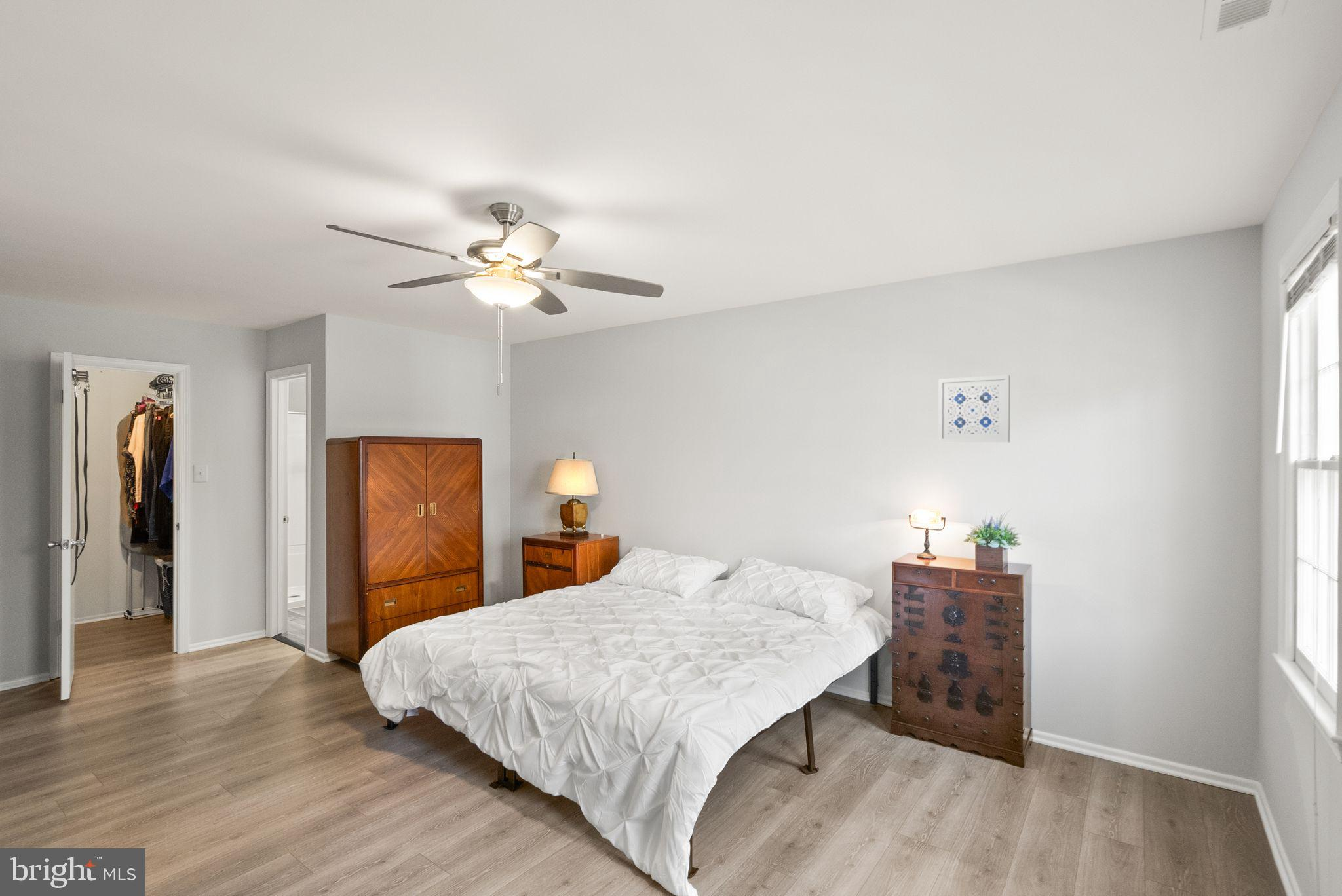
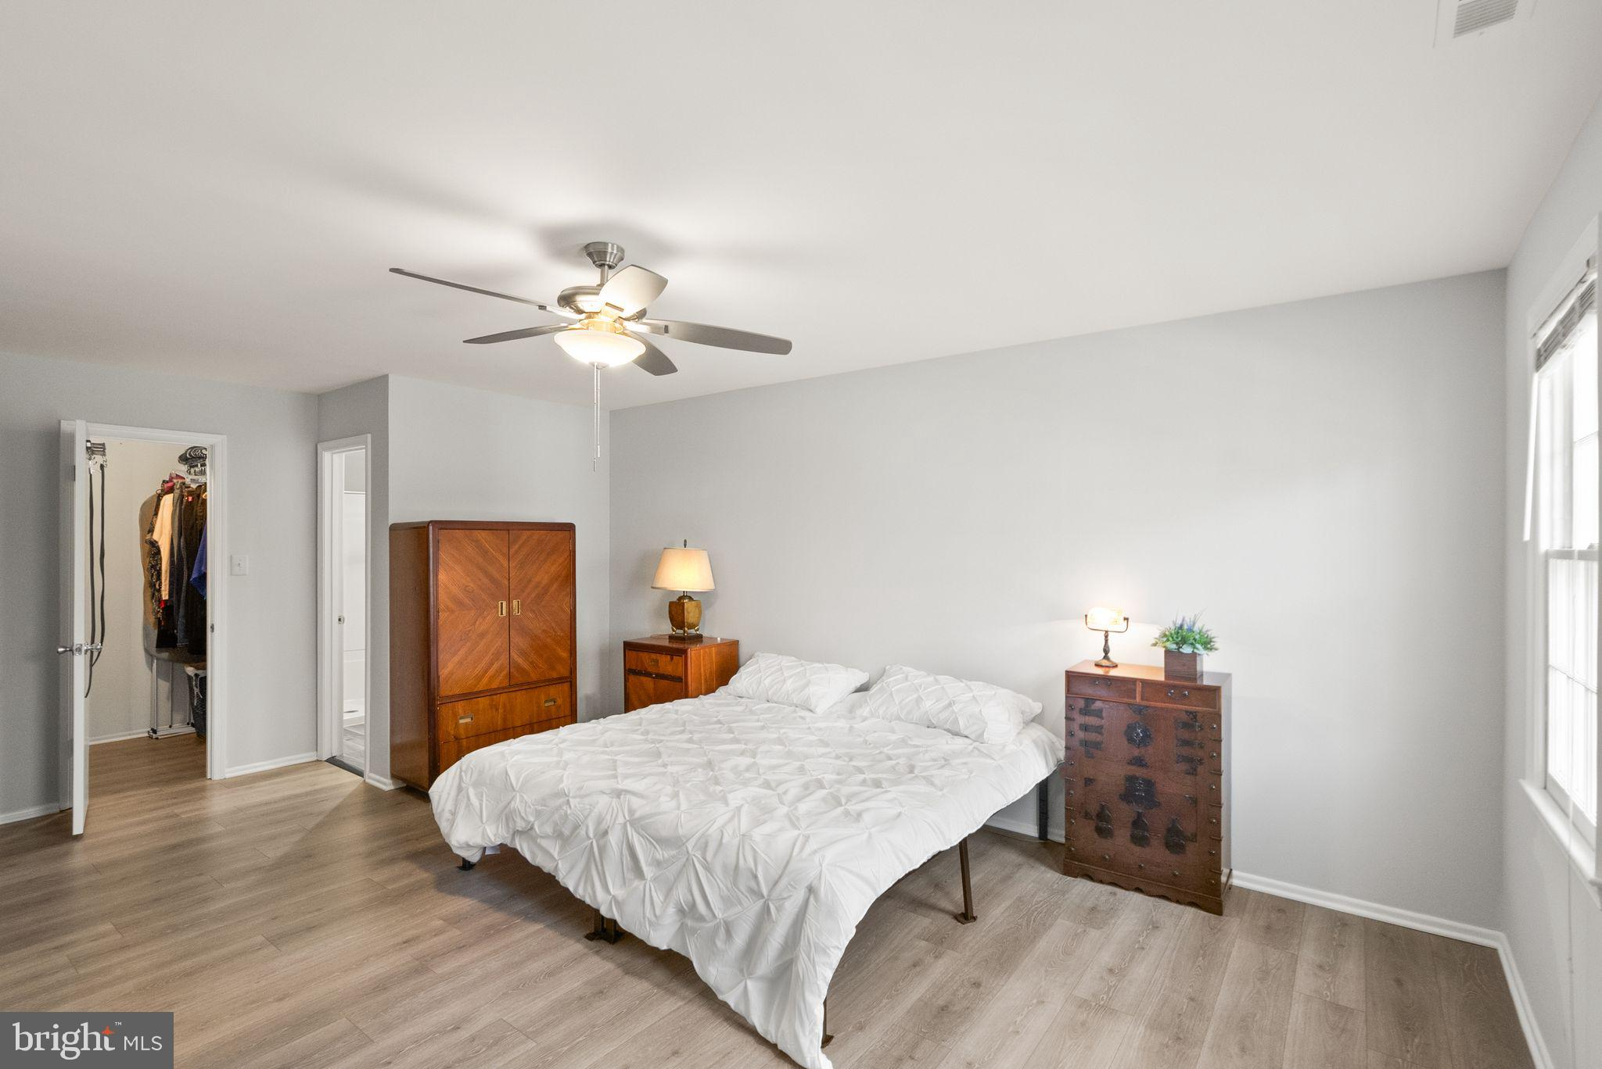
- wall art [938,374,1010,443]
